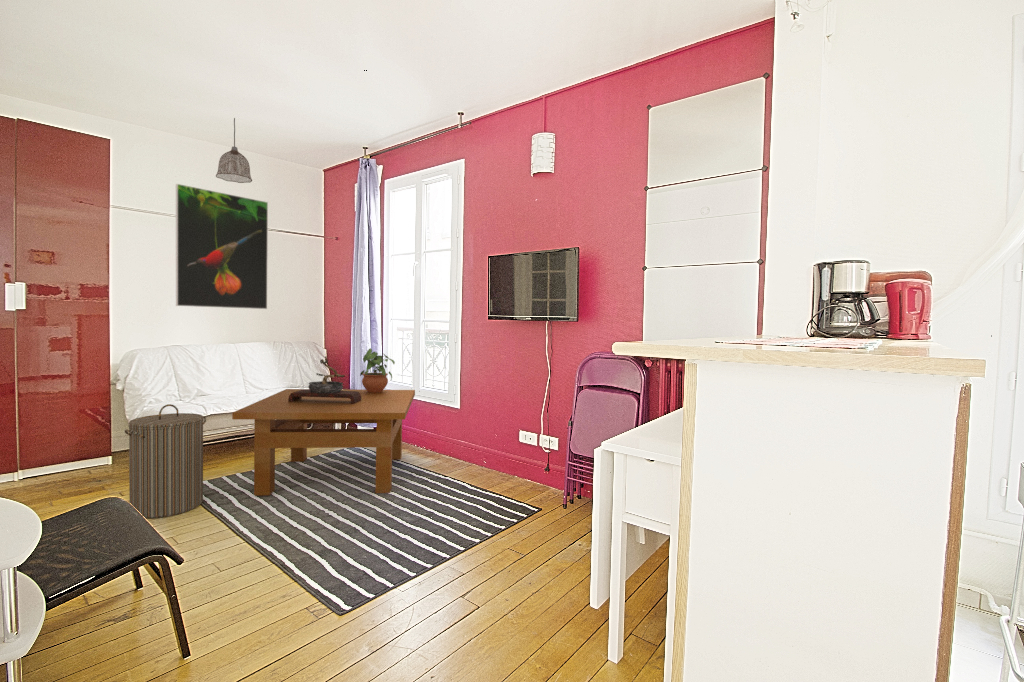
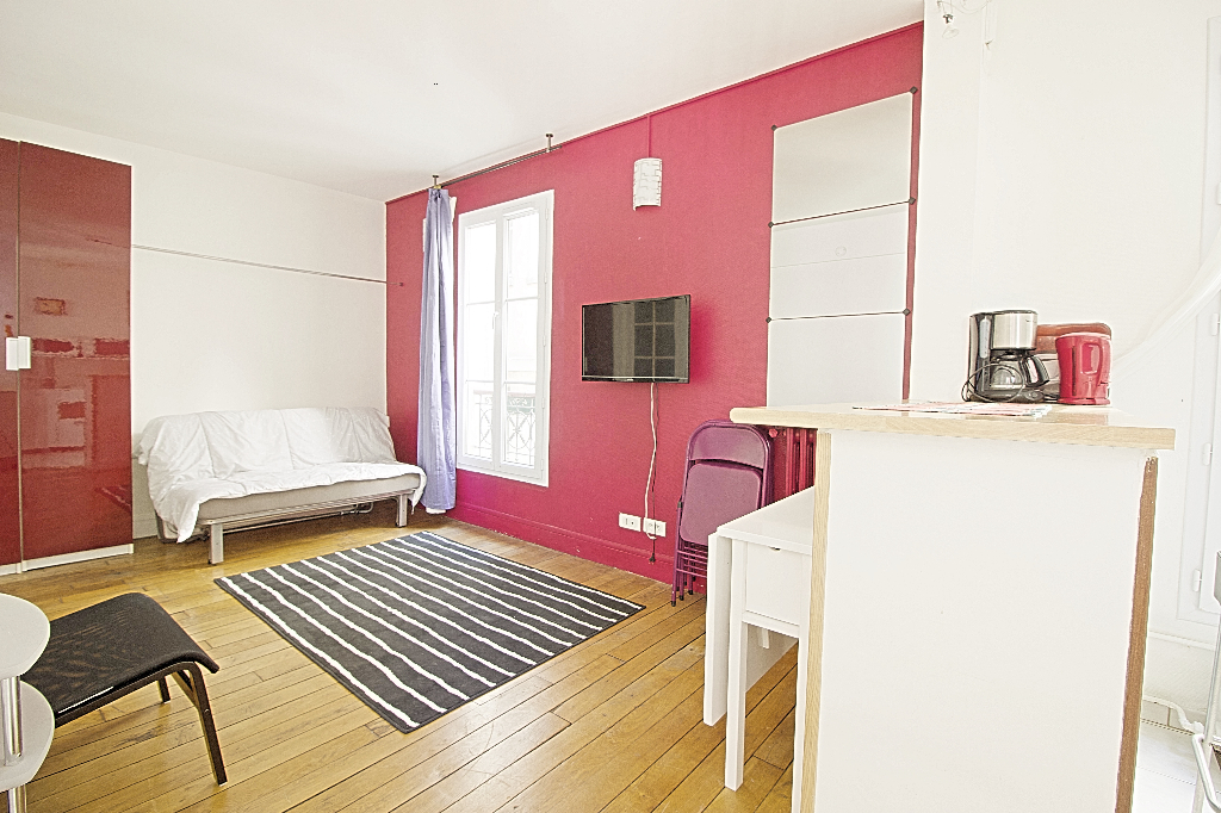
- bonsai tree [288,355,361,404]
- laundry hamper [124,403,207,519]
- potted plant [359,347,396,393]
- pendant lamp [215,117,253,184]
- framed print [175,183,269,310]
- table [231,388,416,496]
